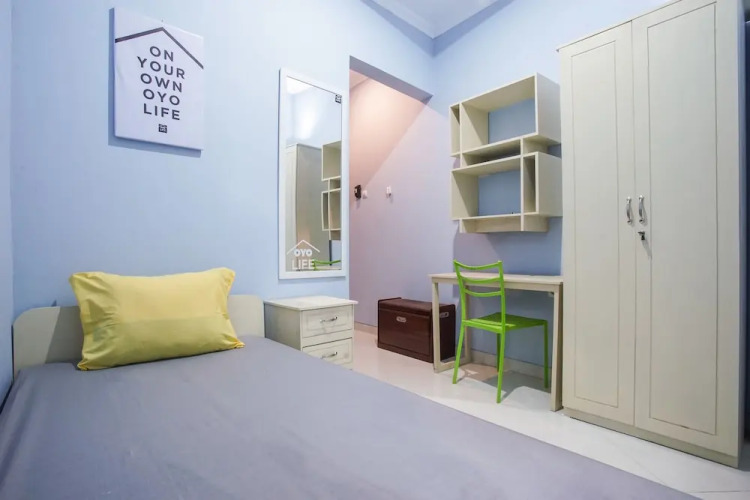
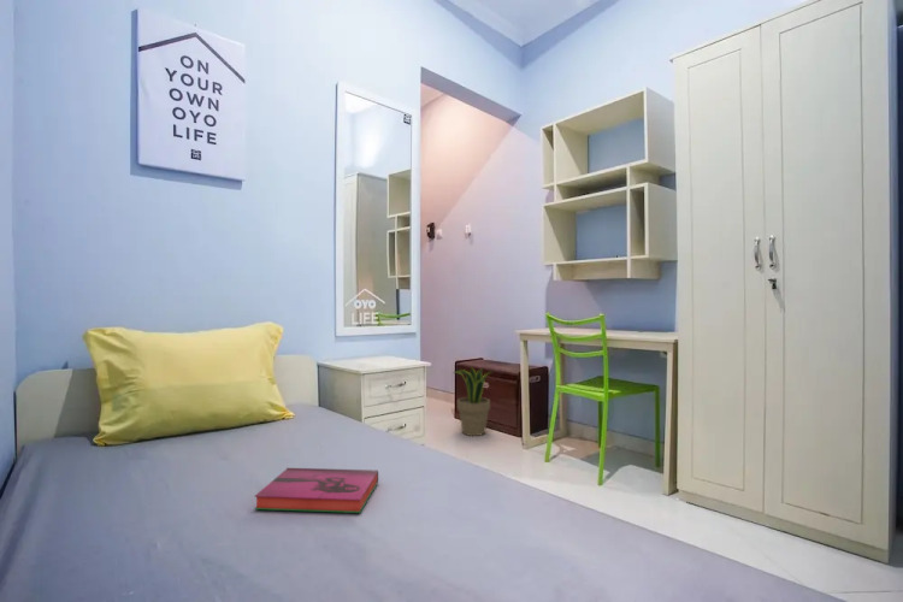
+ hardback book [253,467,379,514]
+ potted plant [452,366,495,437]
